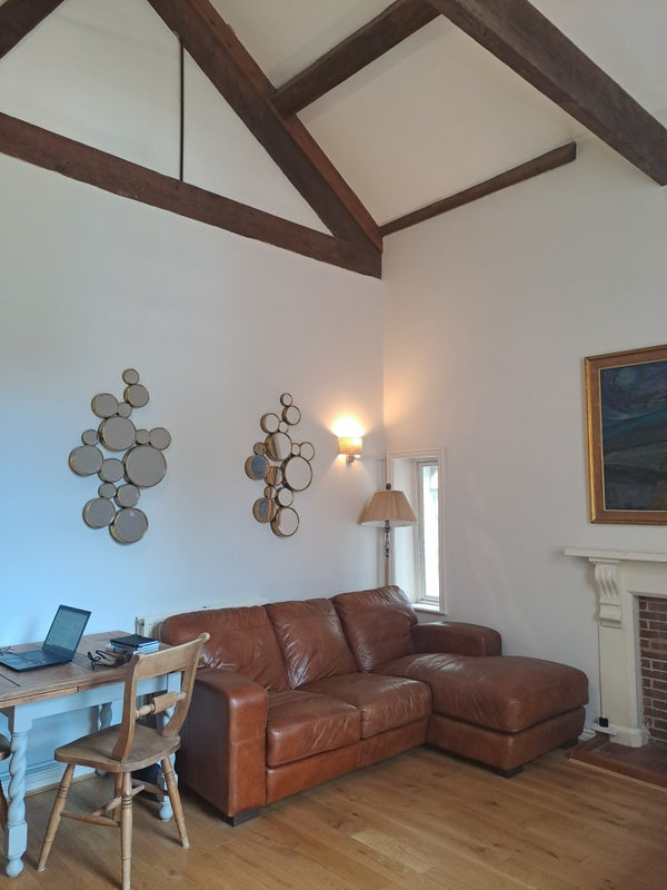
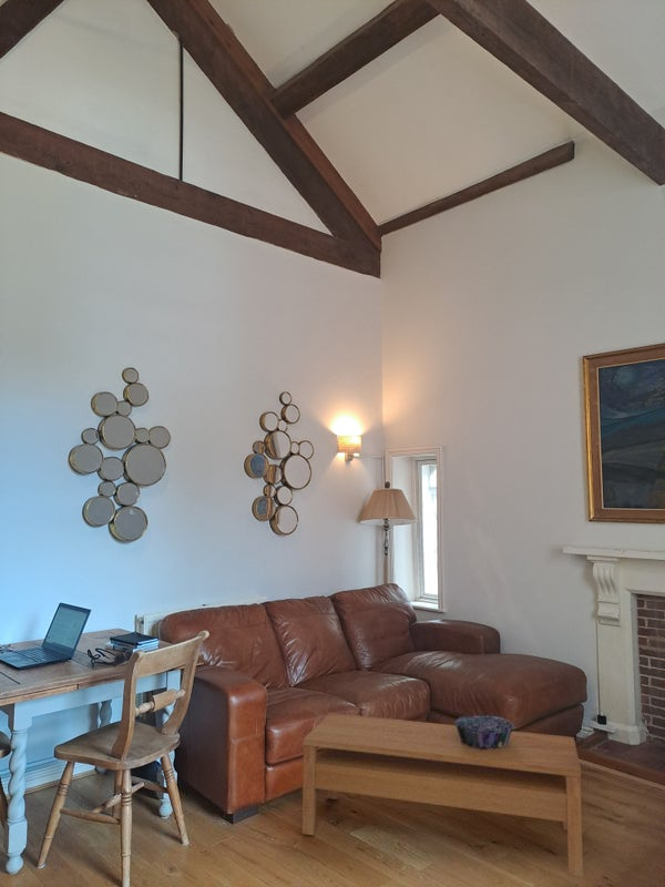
+ decorative bowl [453,714,515,750]
+ coffee table [301,712,584,878]
